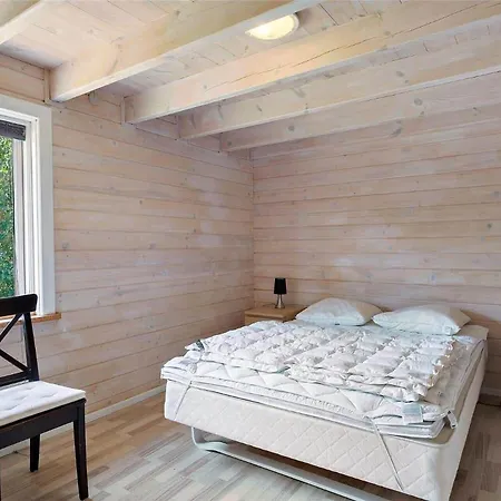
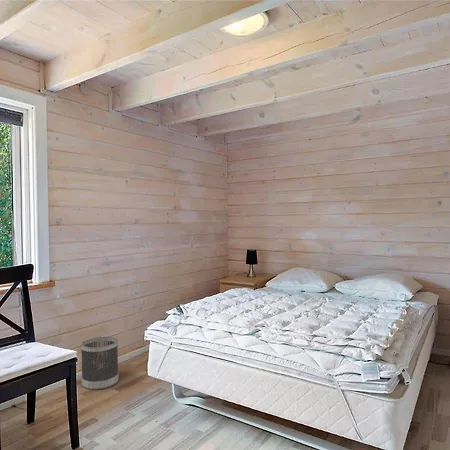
+ wastebasket [80,336,120,391]
